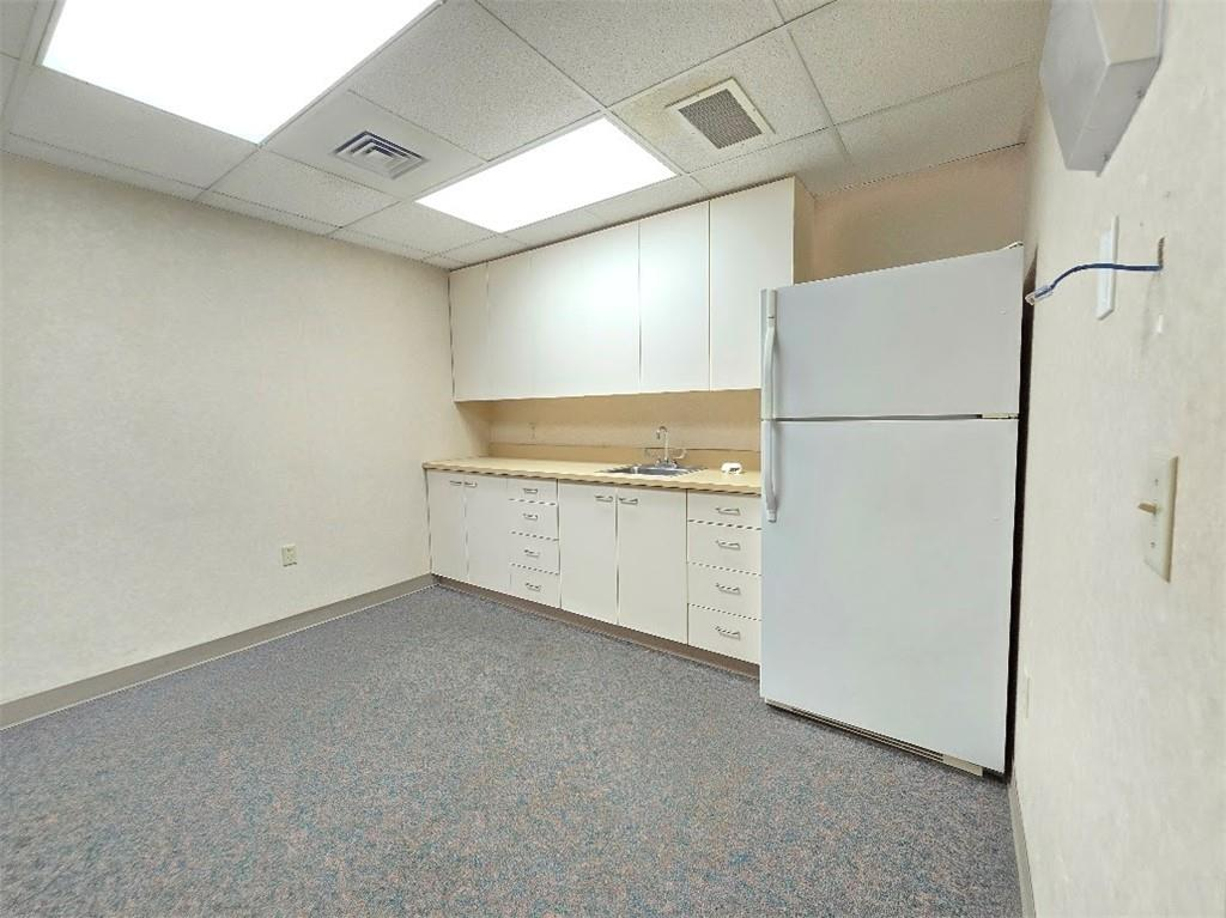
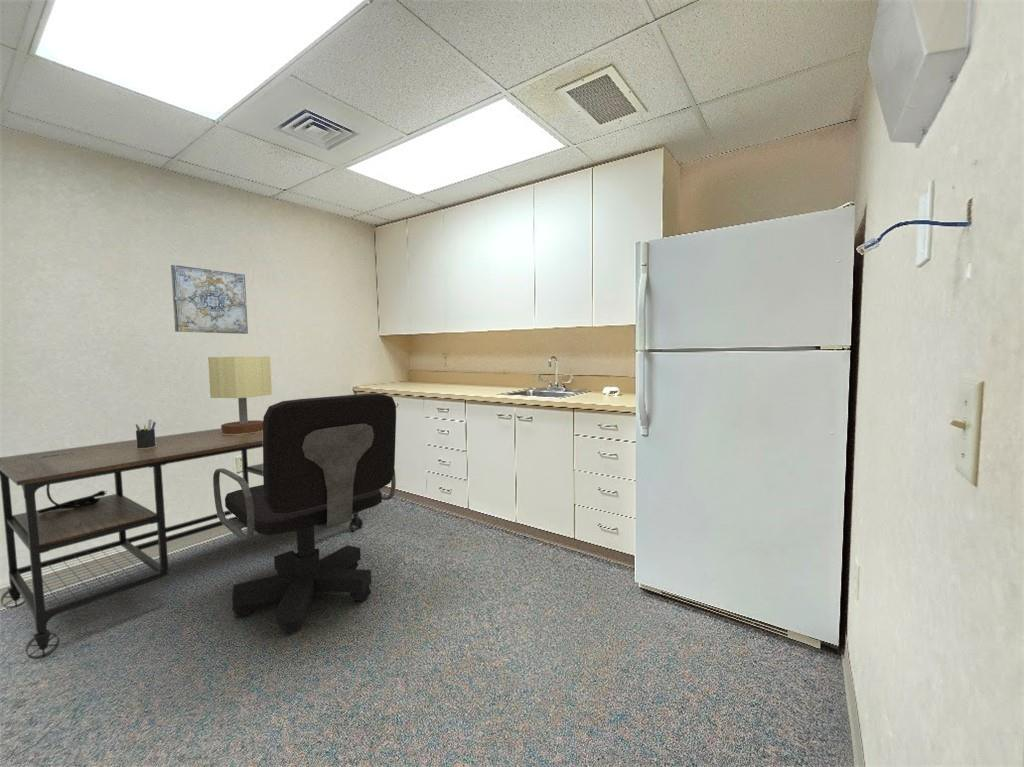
+ wall art [170,264,249,335]
+ desk [0,427,363,660]
+ pen holder [135,418,157,448]
+ office chair [212,392,397,634]
+ table lamp [207,355,273,434]
